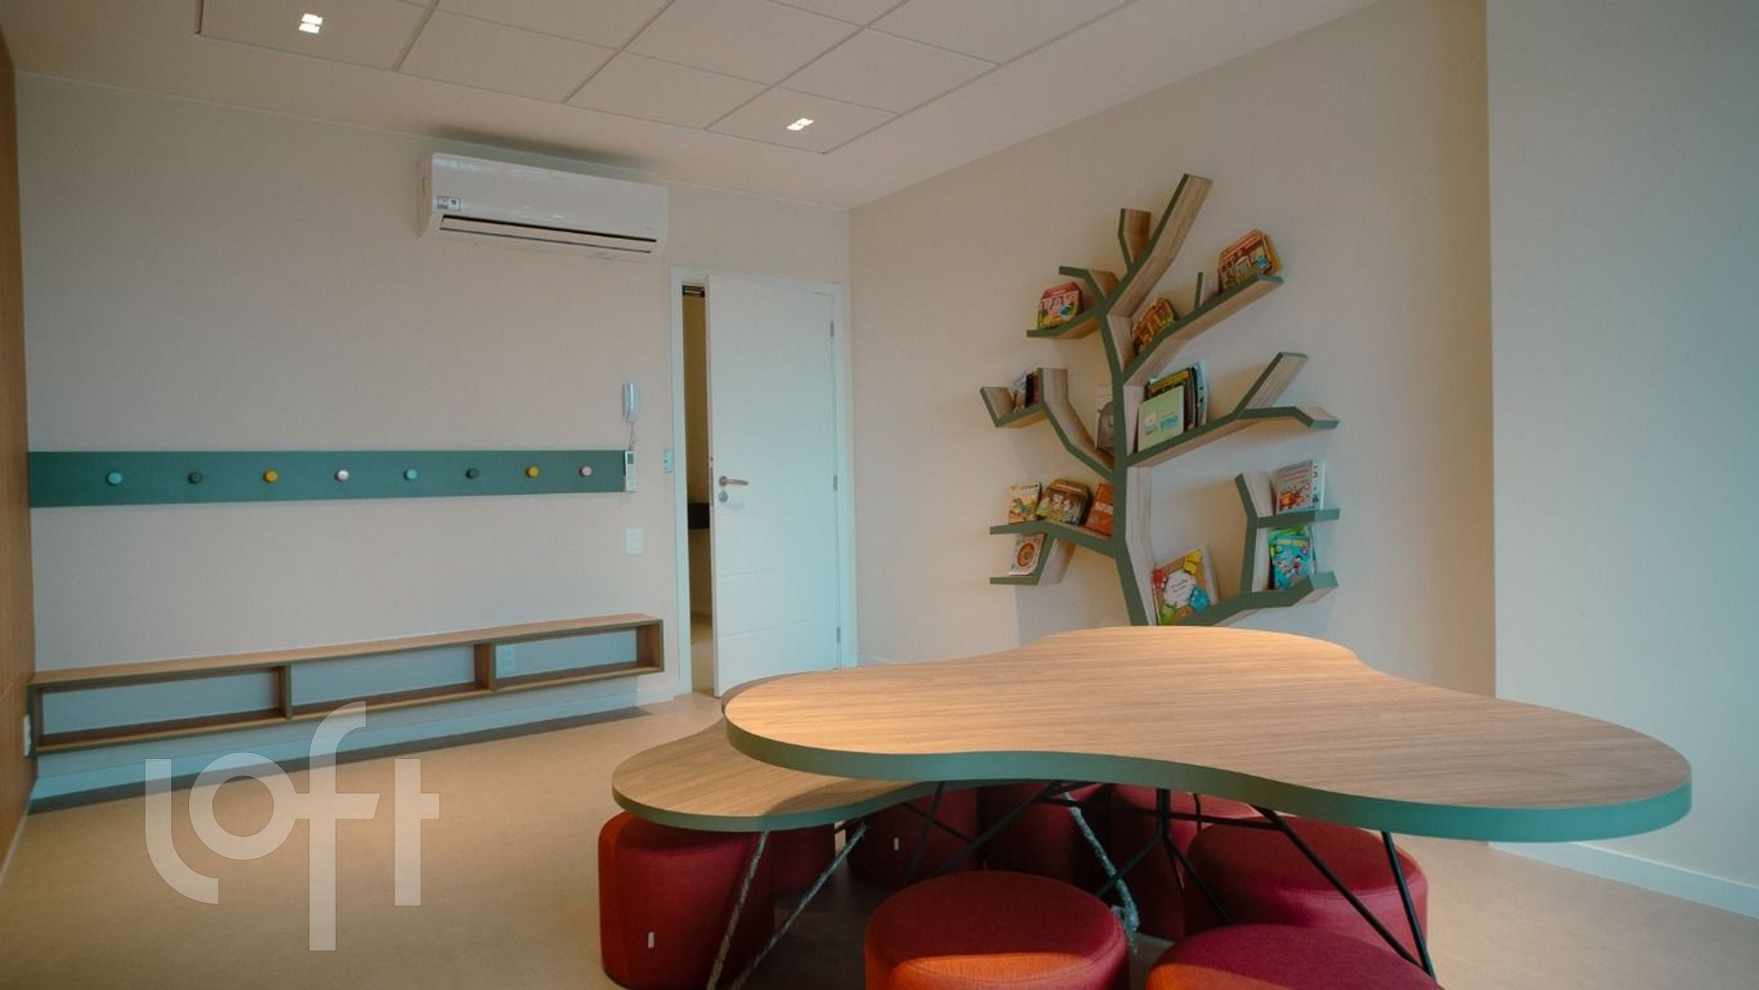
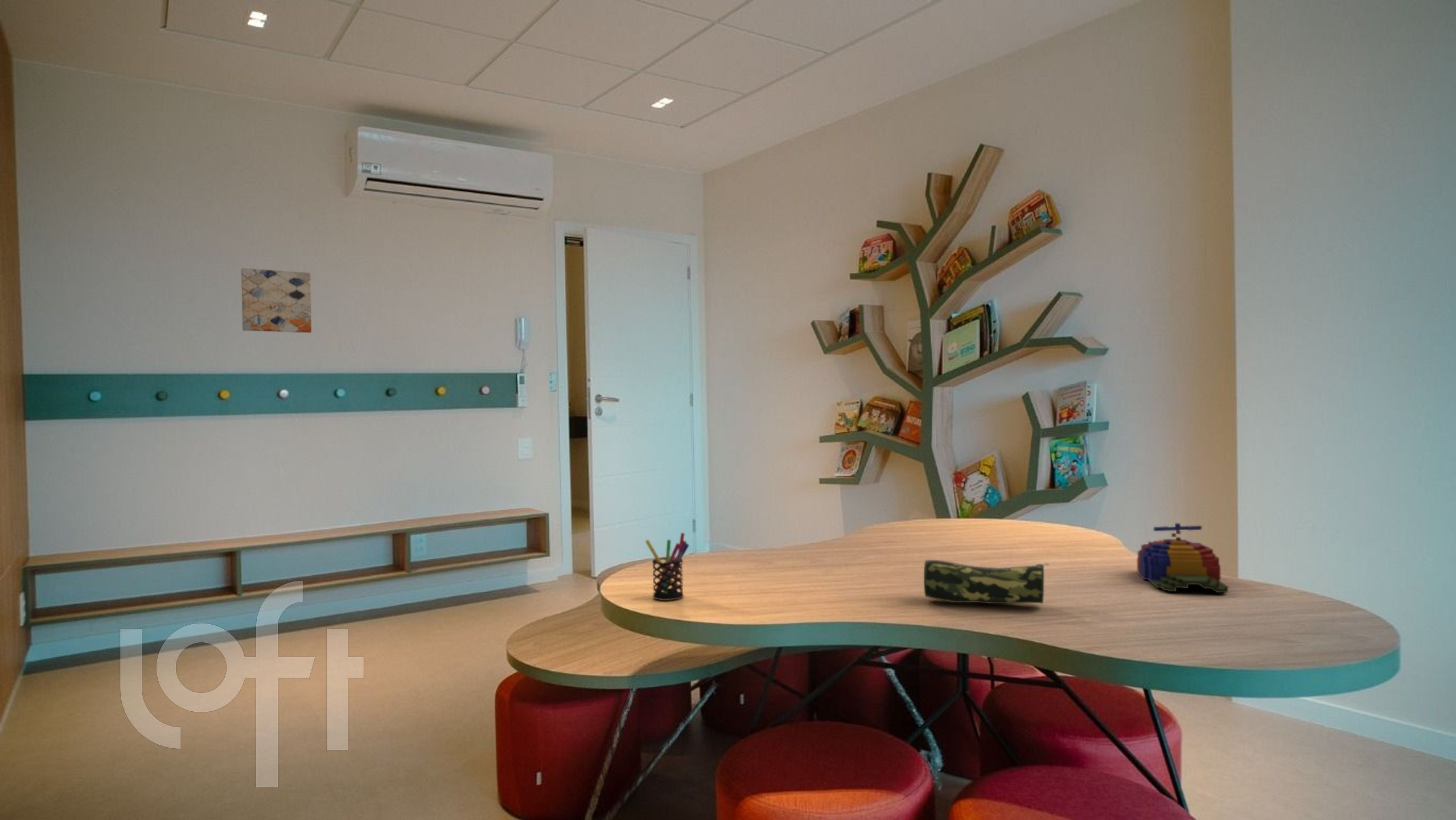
+ toy helicopter [1136,523,1229,593]
+ pencil case [923,559,1050,604]
+ pen holder [645,532,689,601]
+ wall art [241,268,312,333]
